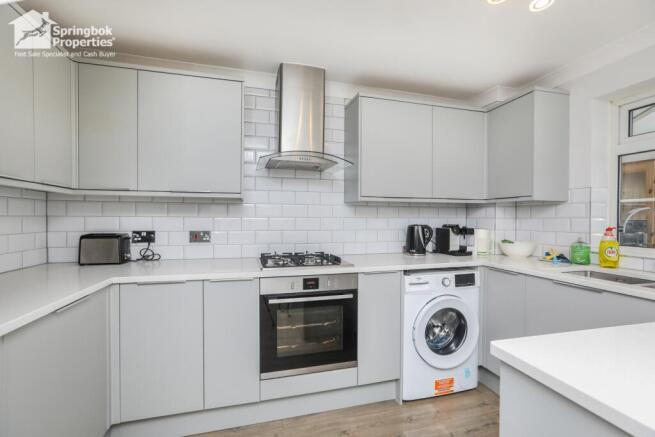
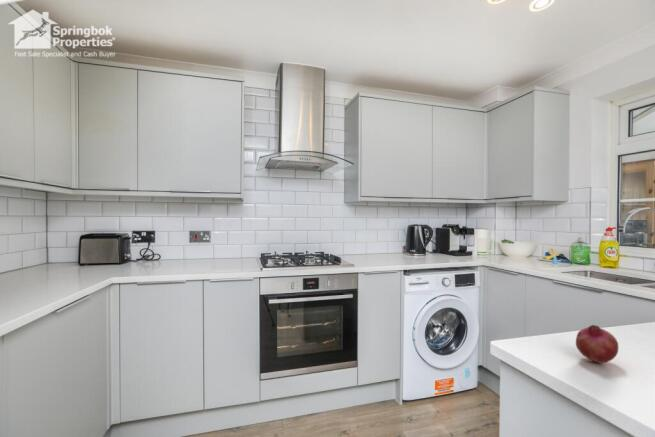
+ fruit [575,324,619,364]
